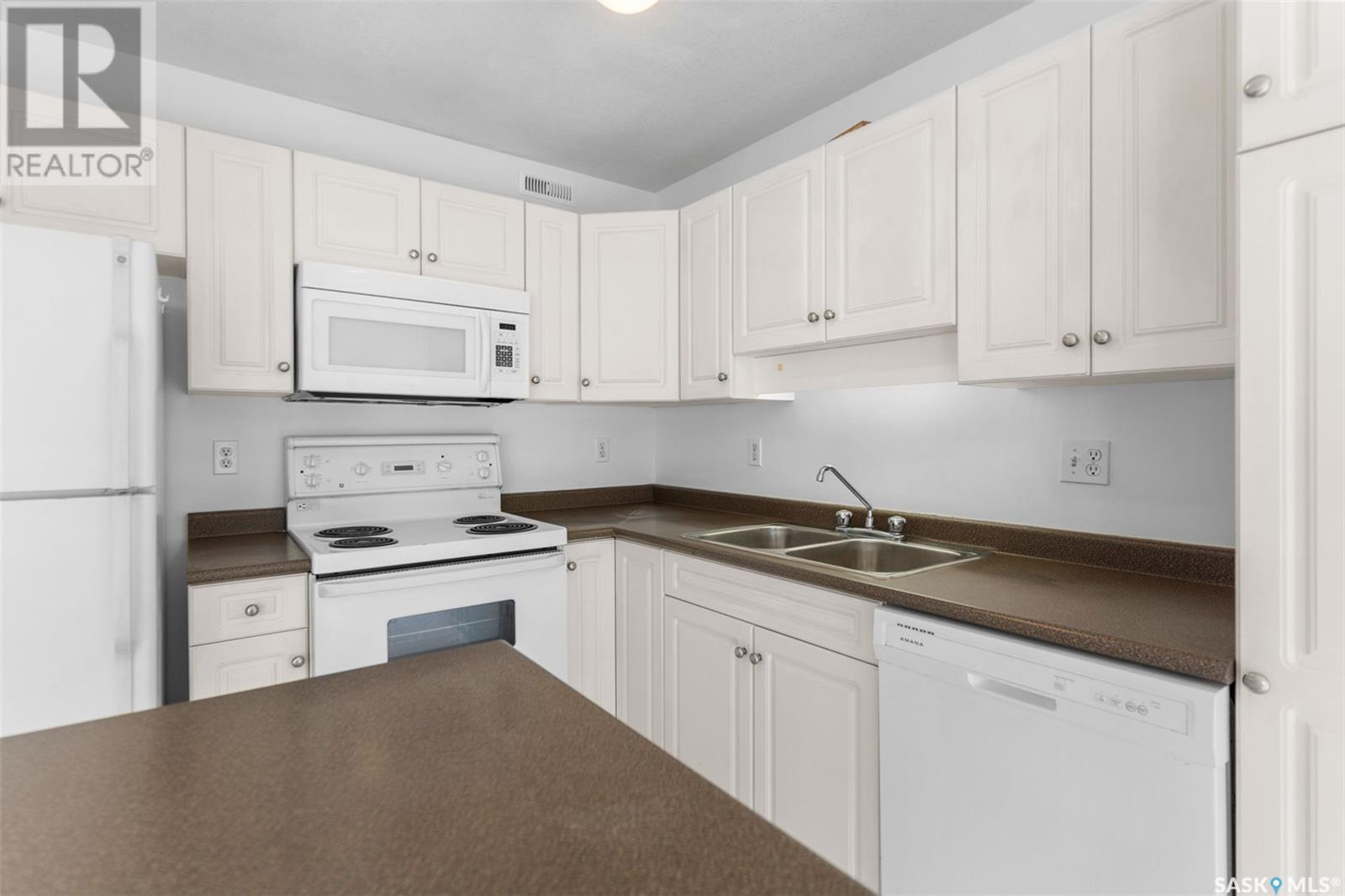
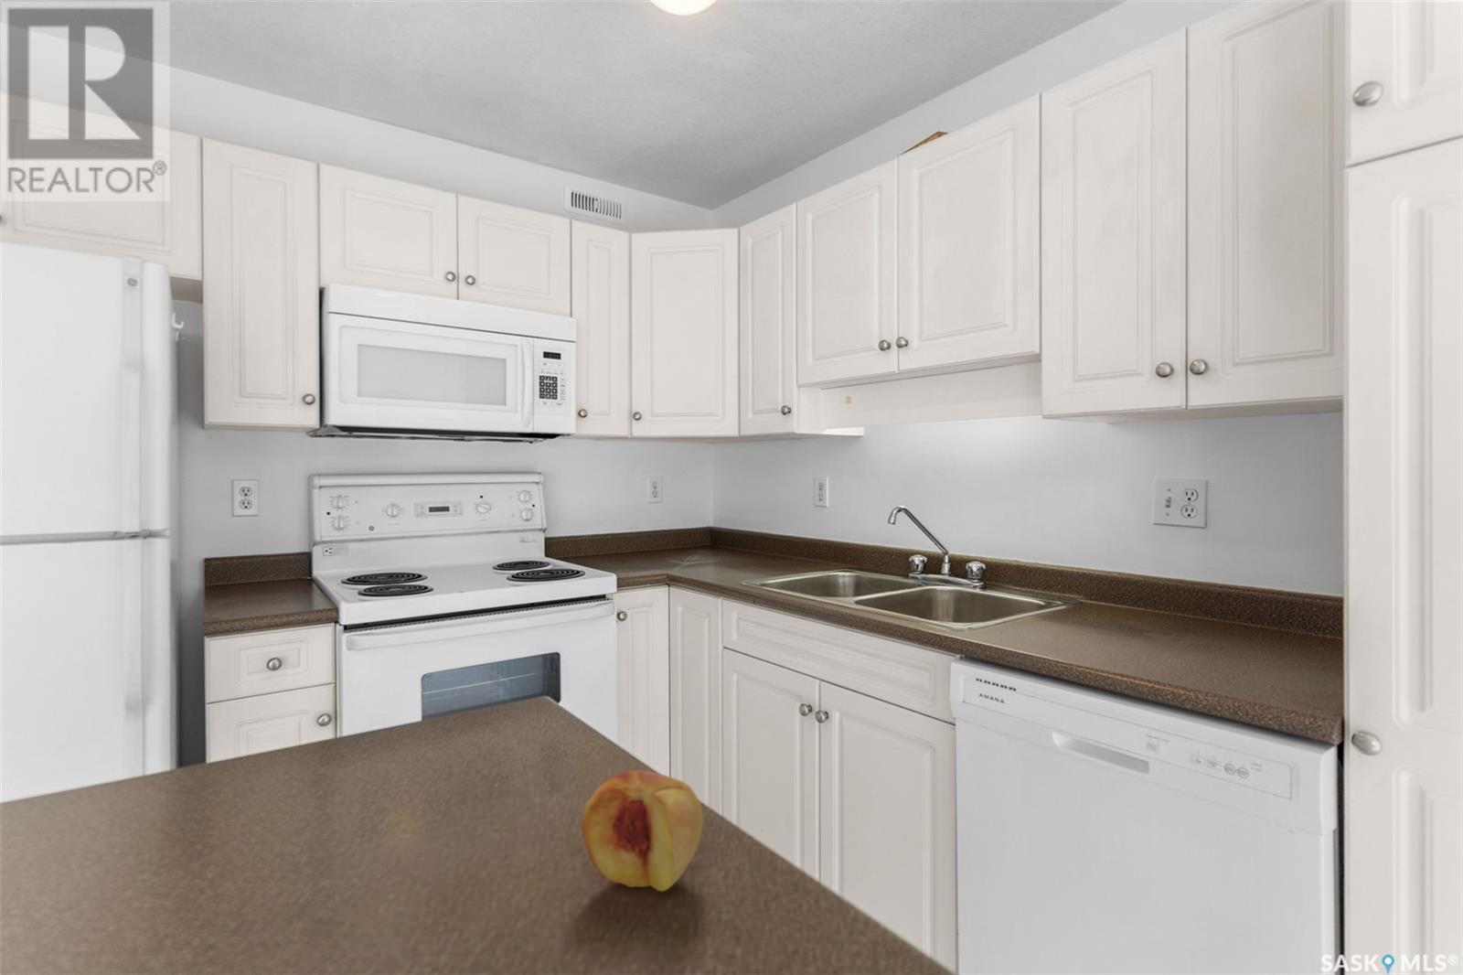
+ fruit [581,769,704,892]
